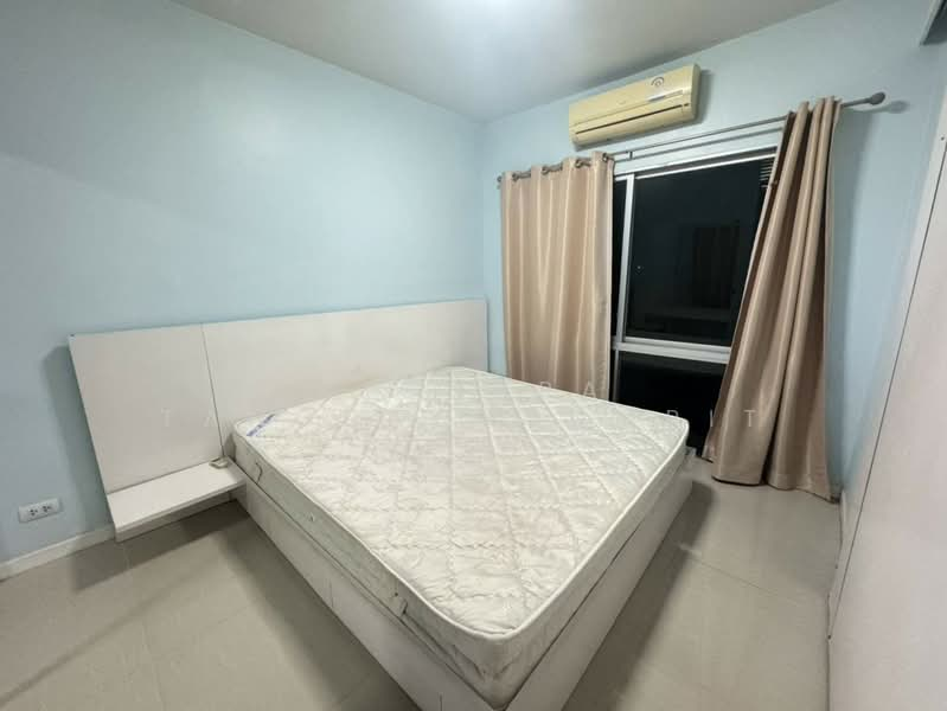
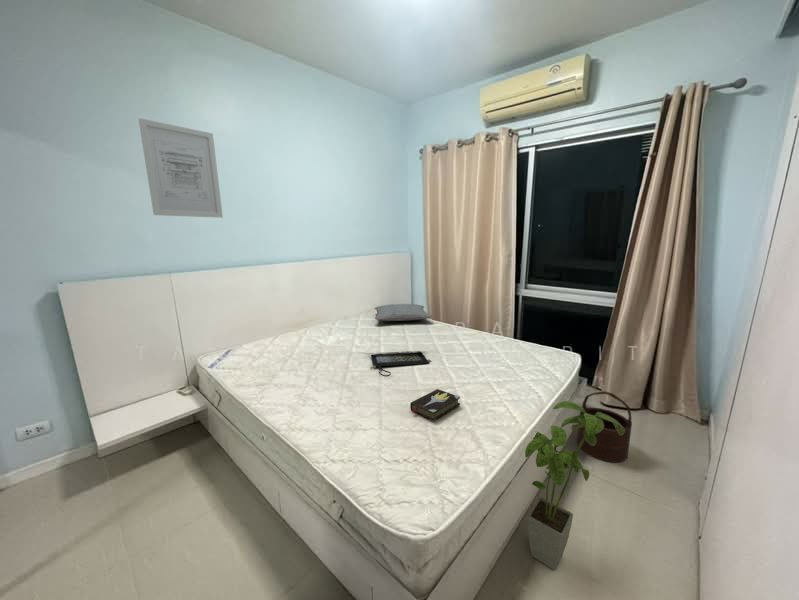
+ clutch bag [369,351,432,378]
+ wall art [138,117,224,219]
+ wooden bucket [576,390,633,464]
+ pillow [374,303,433,322]
+ house plant [524,400,624,571]
+ hardback book [409,388,461,423]
